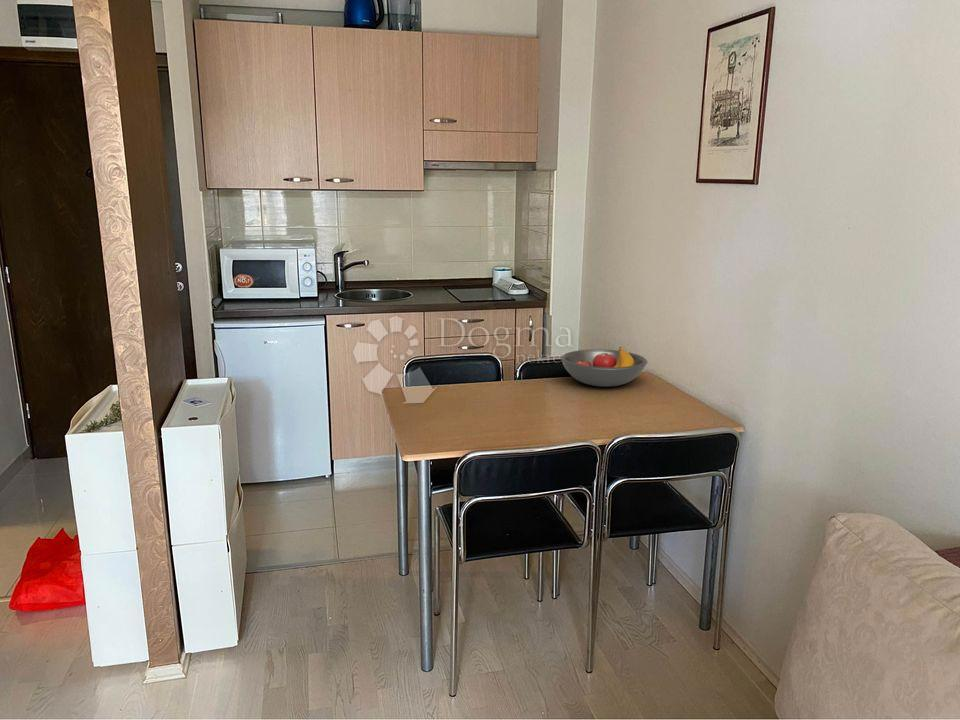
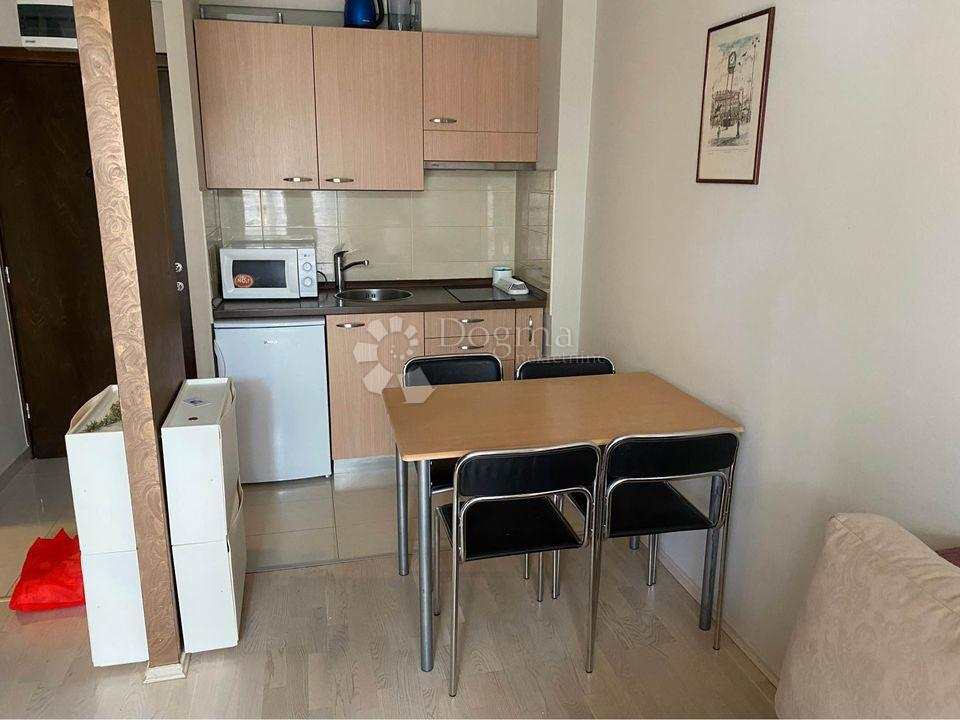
- fruit bowl [560,346,648,388]
